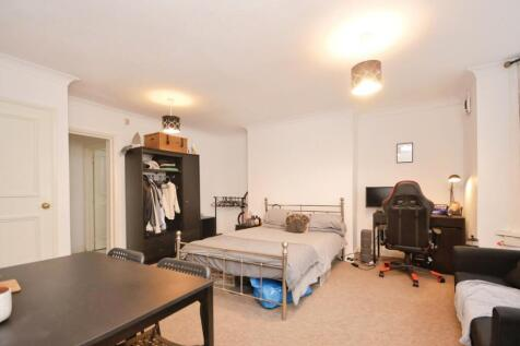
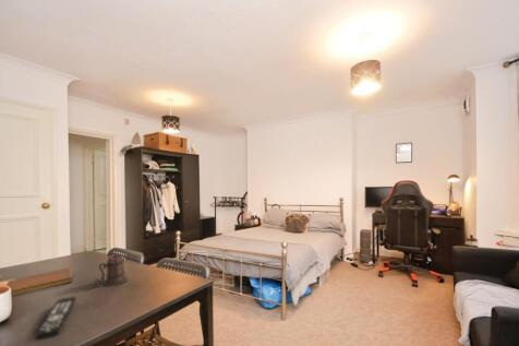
+ notebook [5,266,73,297]
+ remote control [34,296,77,342]
+ mug [94,253,129,287]
